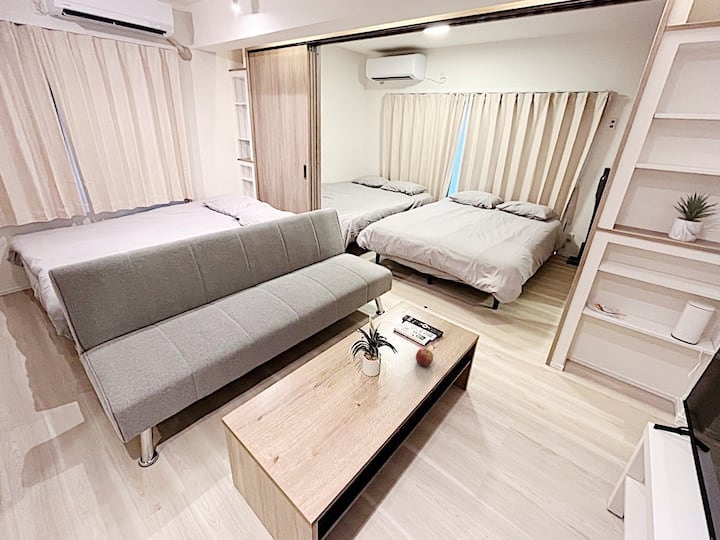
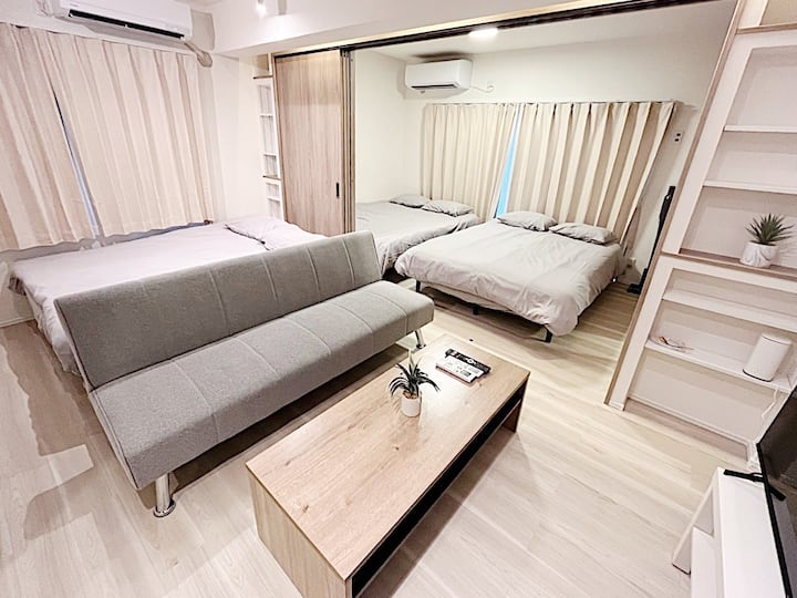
- apple [415,347,434,367]
